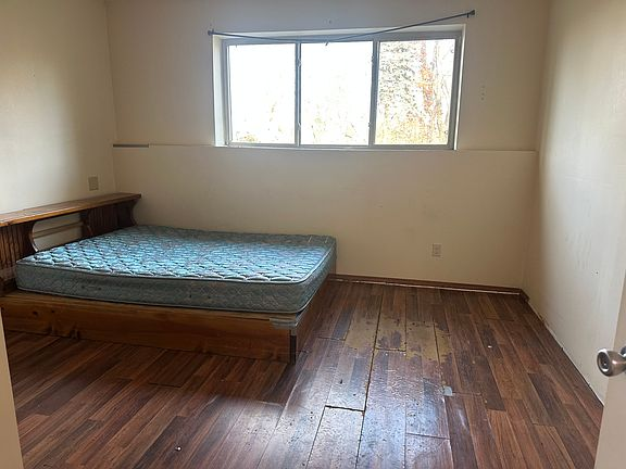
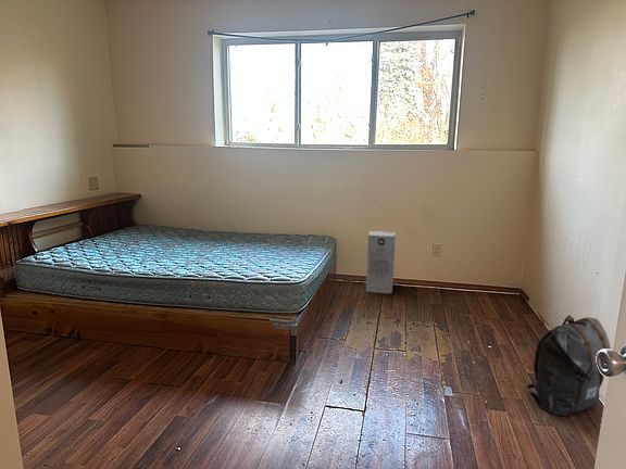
+ backpack [526,314,612,417]
+ air purifier [365,230,397,294]
